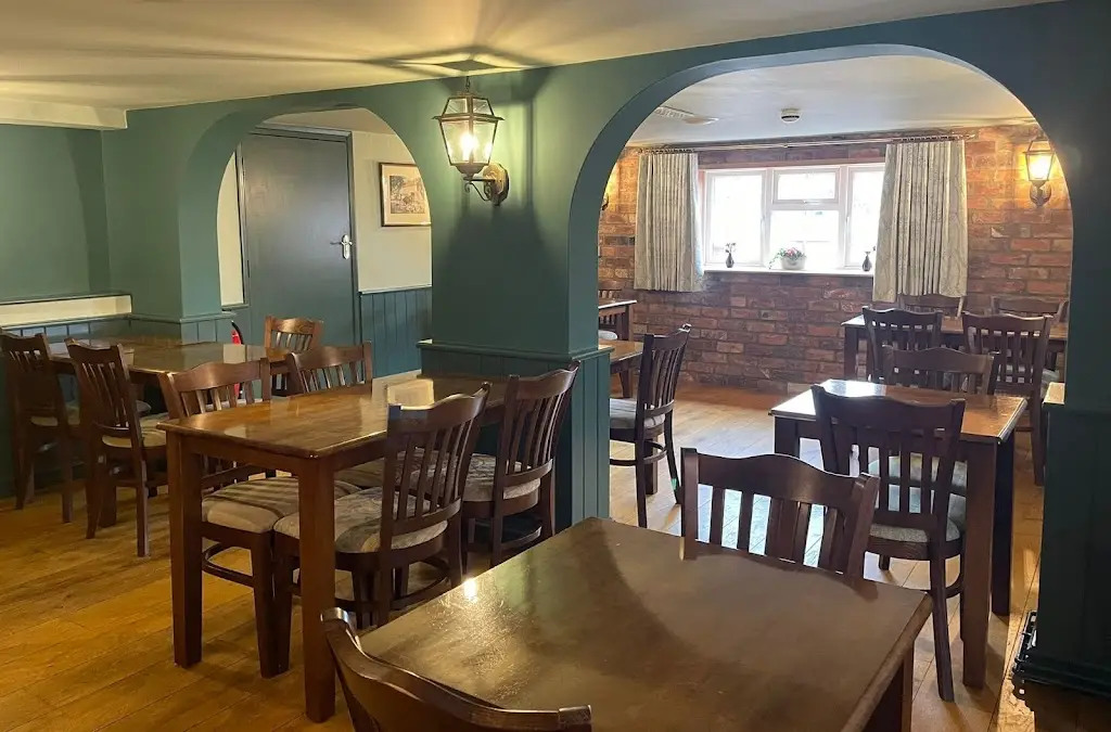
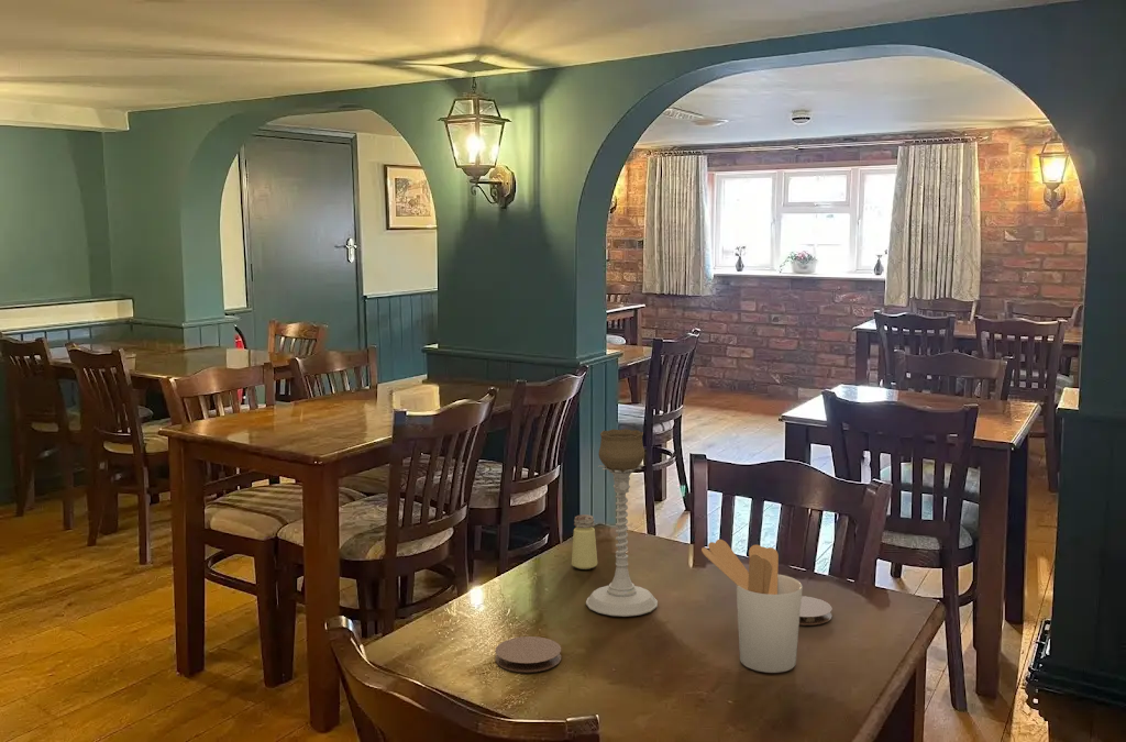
+ candle holder [585,428,659,618]
+ coaster [799,595,834,627]
+ saltshaker [571,513,598,571]
+ utensil holder [700,539,804,674]
+ coaster [494,635,562,674]
